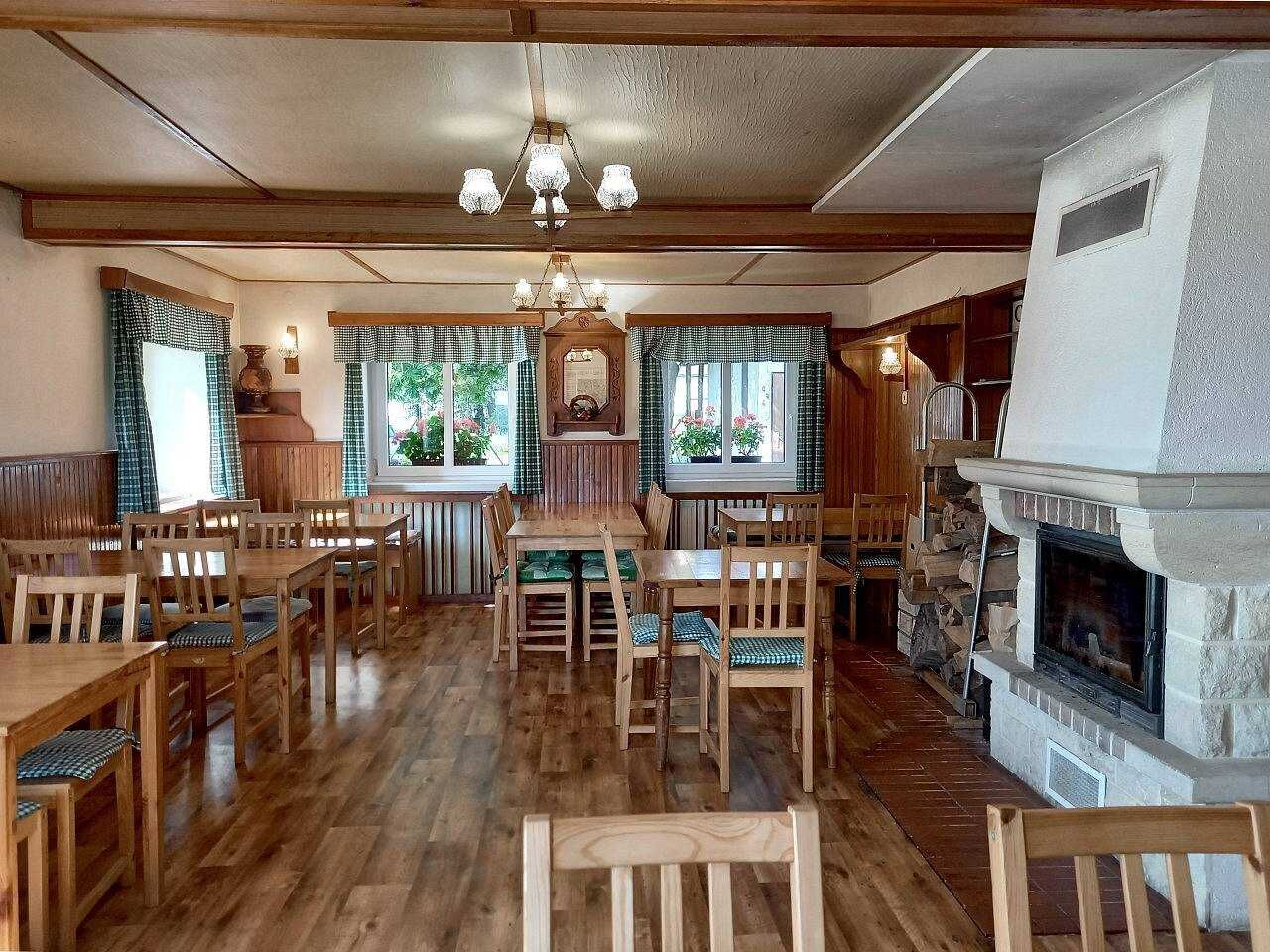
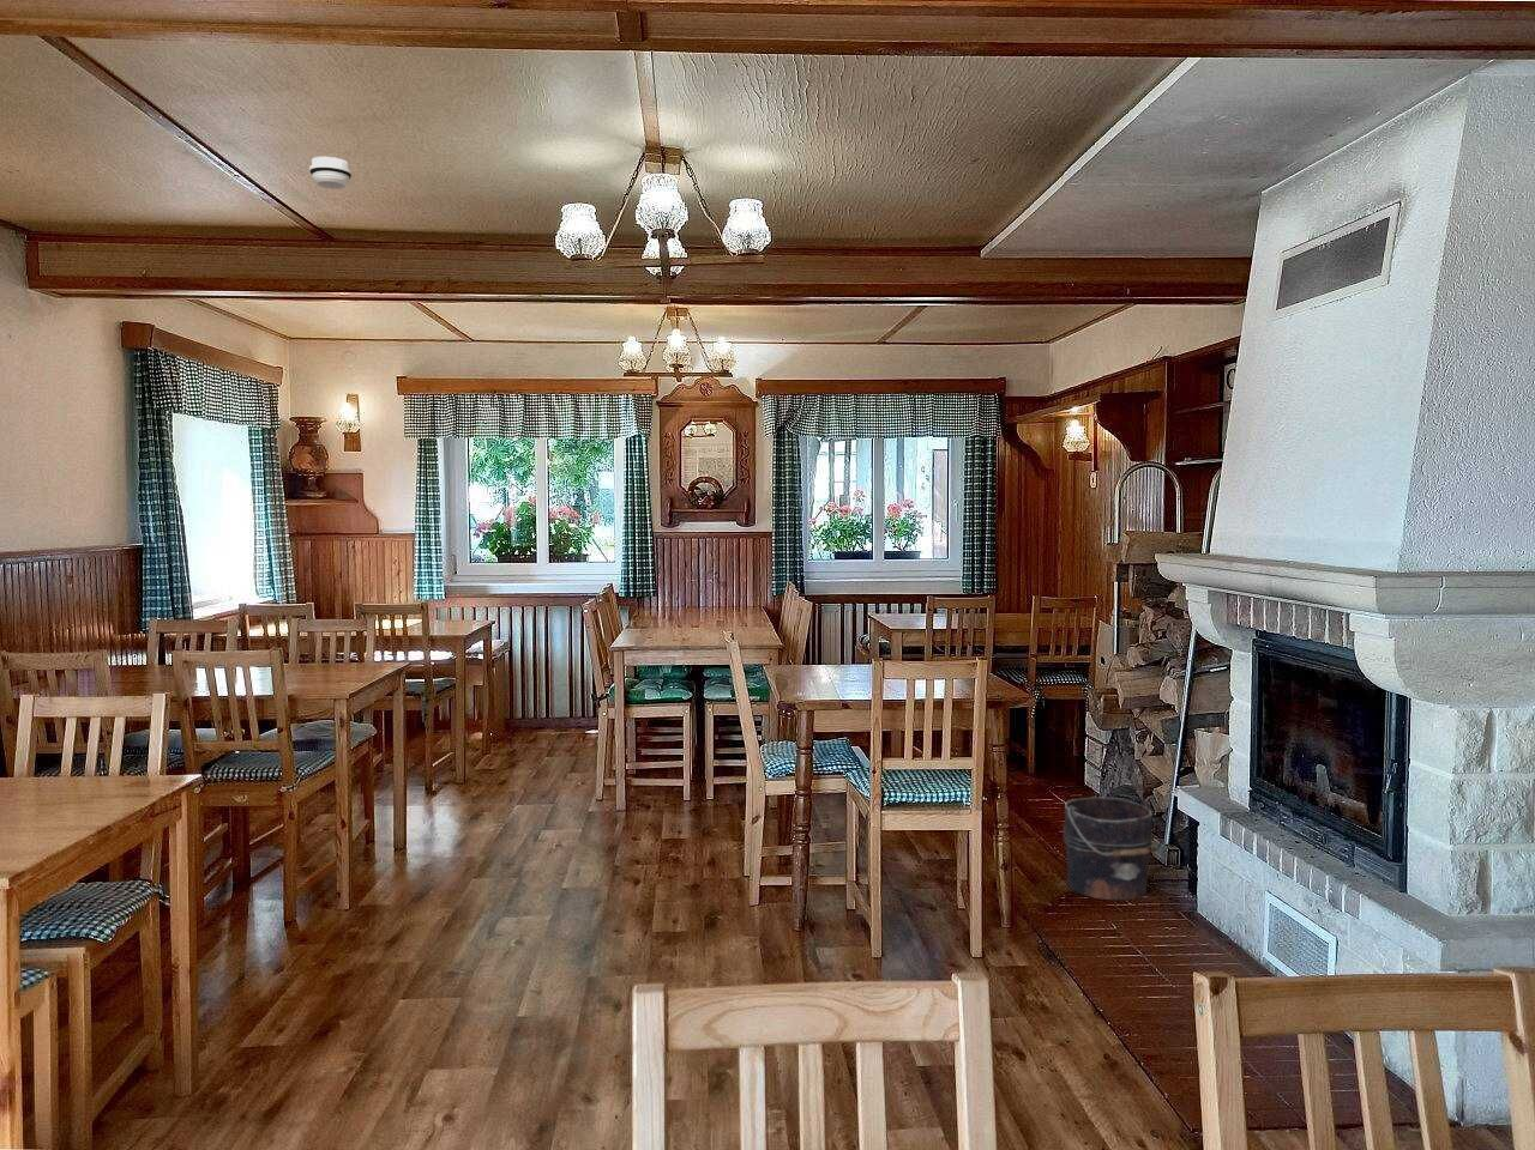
+ bucket [1061,796,1162,901]
+ smoke detector [308,156,353,191]
